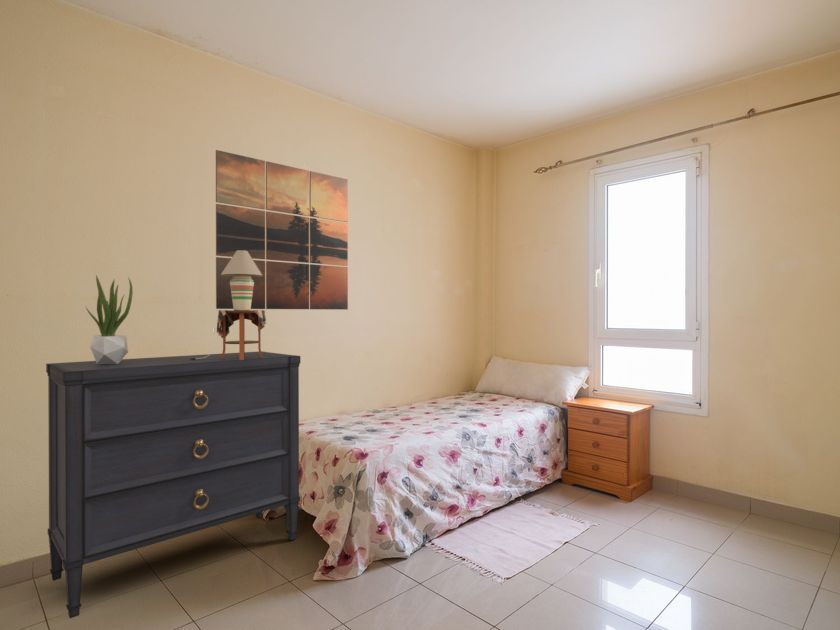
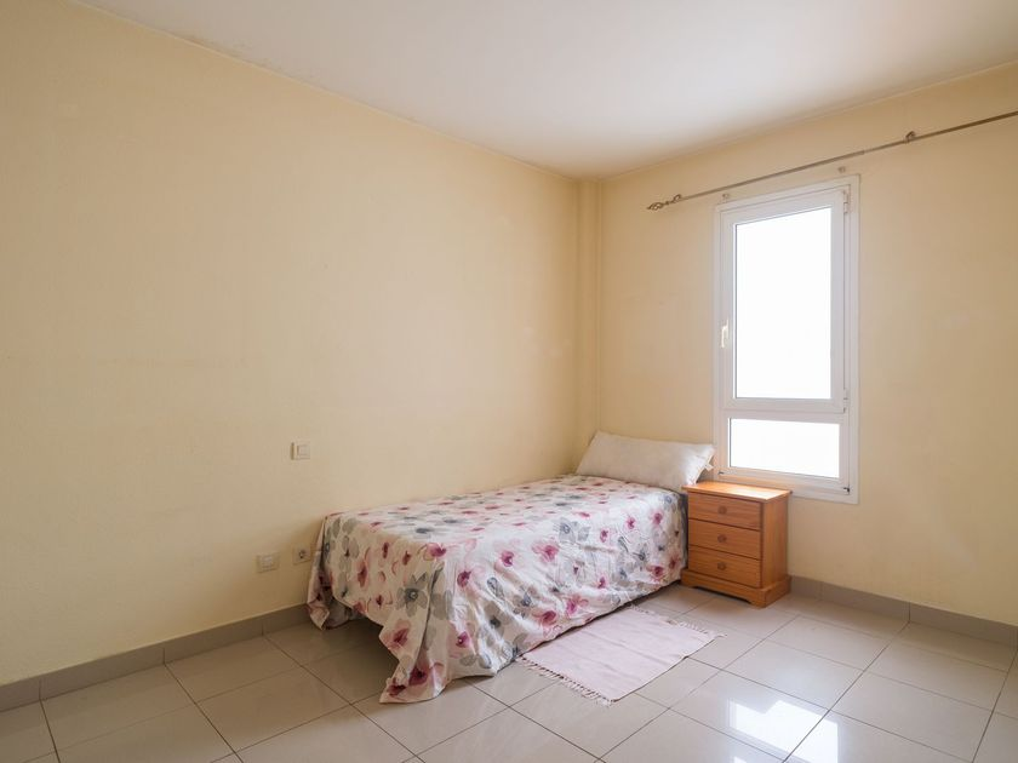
- wall art [215,149,349,311]
- potted plant [85,274,134,364]
- dresser [45,350,301,619]
- table lamp [189,250,267,360]
